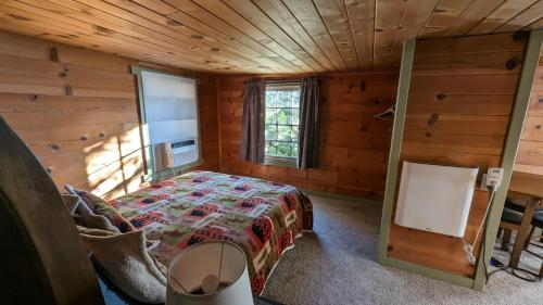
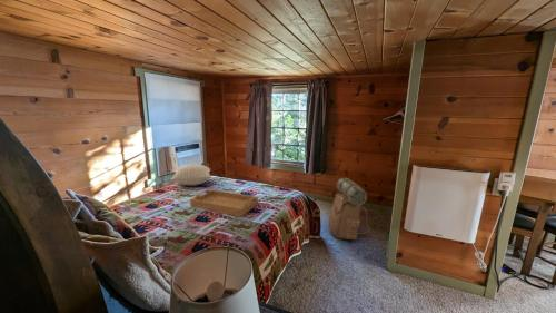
+ serving tray [189,188,259,218]
+ pillow [170,163,212,186]
+ backpack [327,177,370,241]
